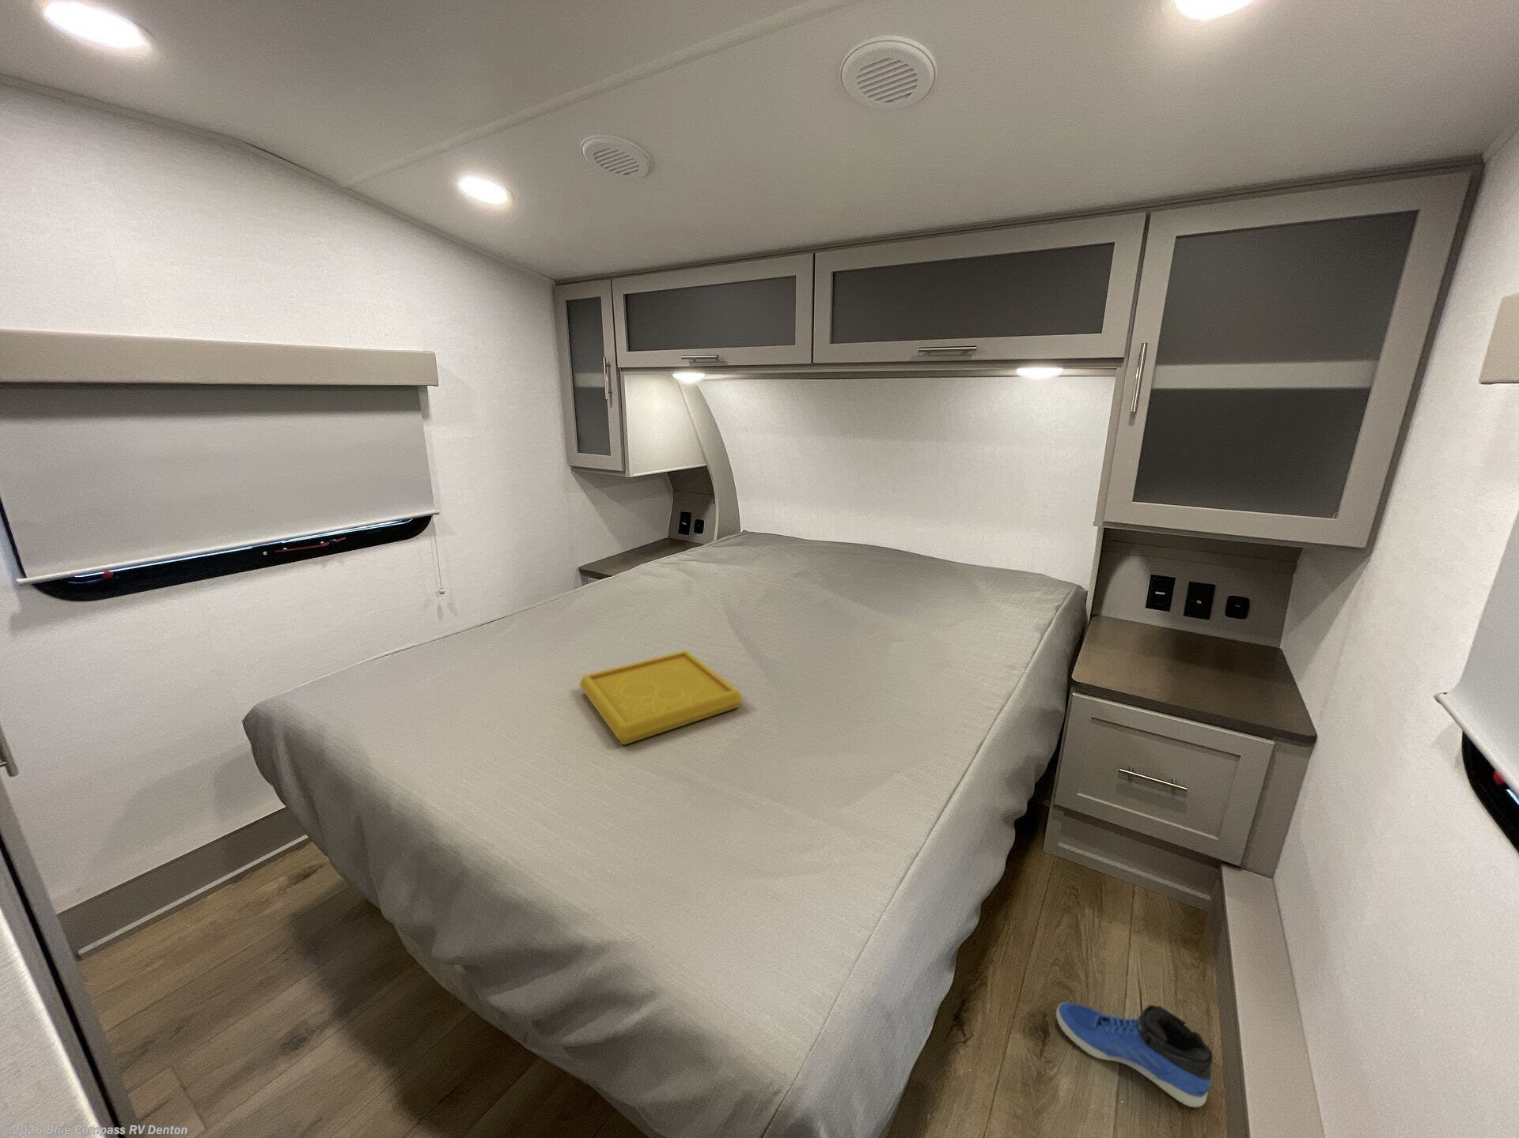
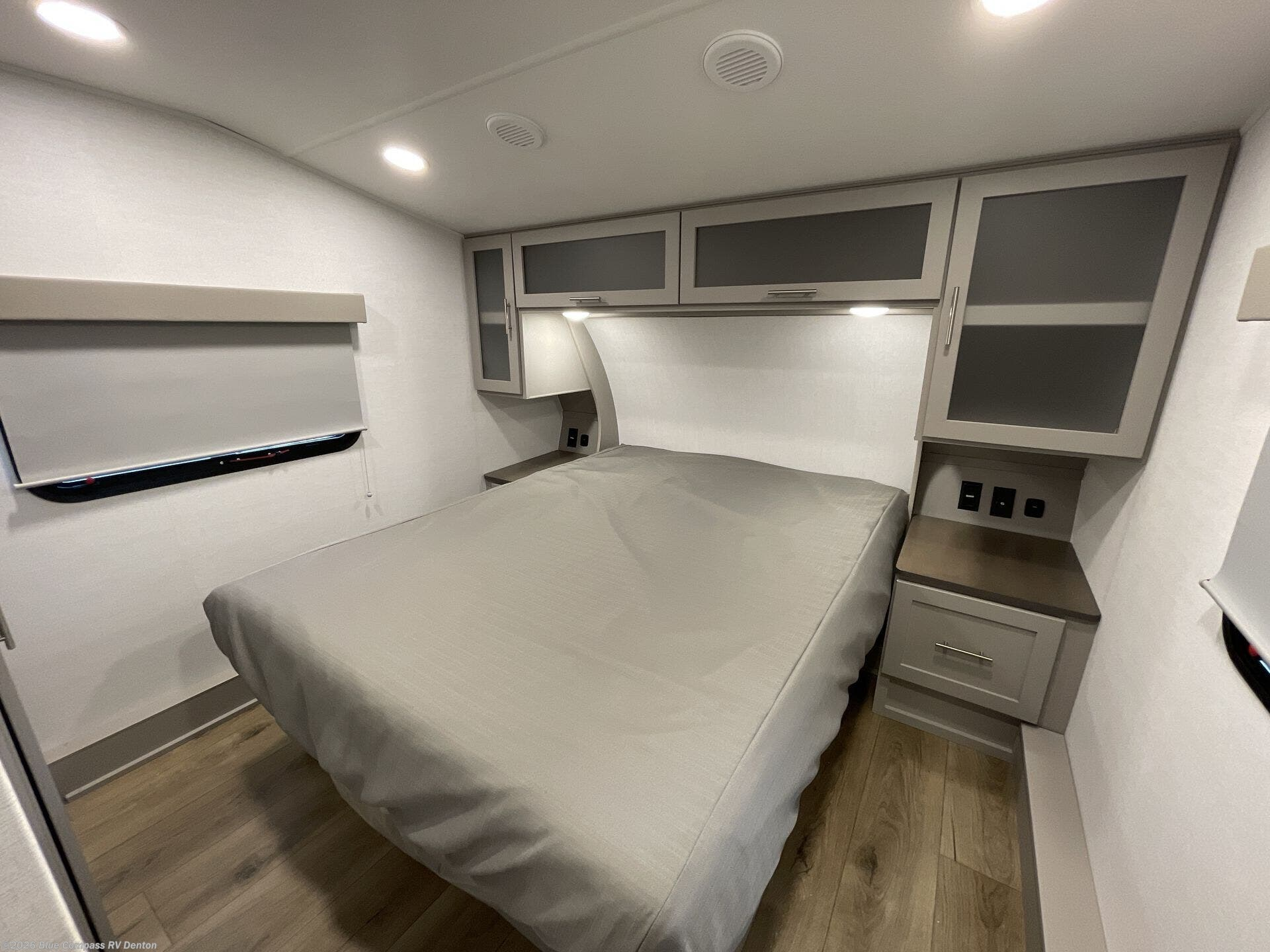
- sneaker [1055,1002,1214,1108]
- serving tray [579,649,744,745]
